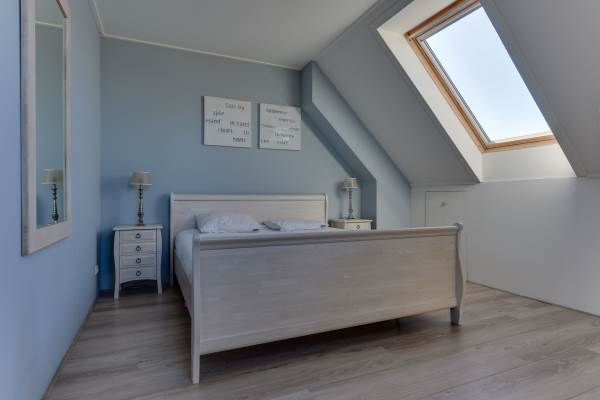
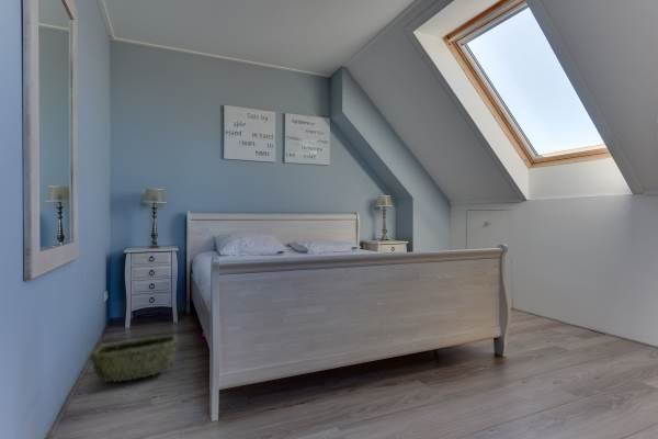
+ woven basket [89,334,179,383]
